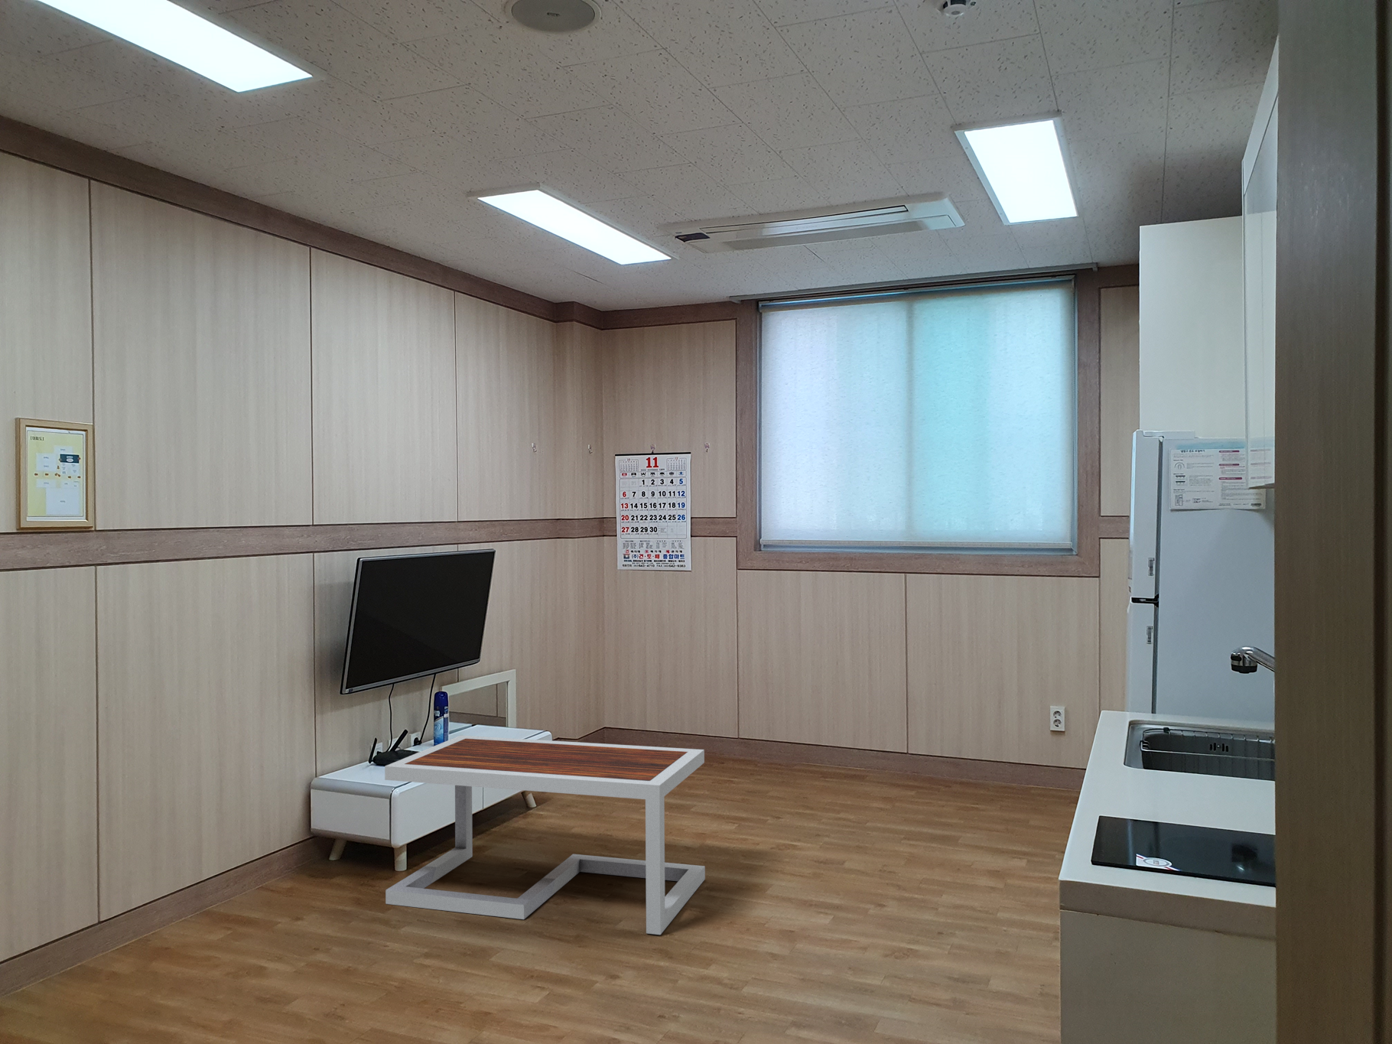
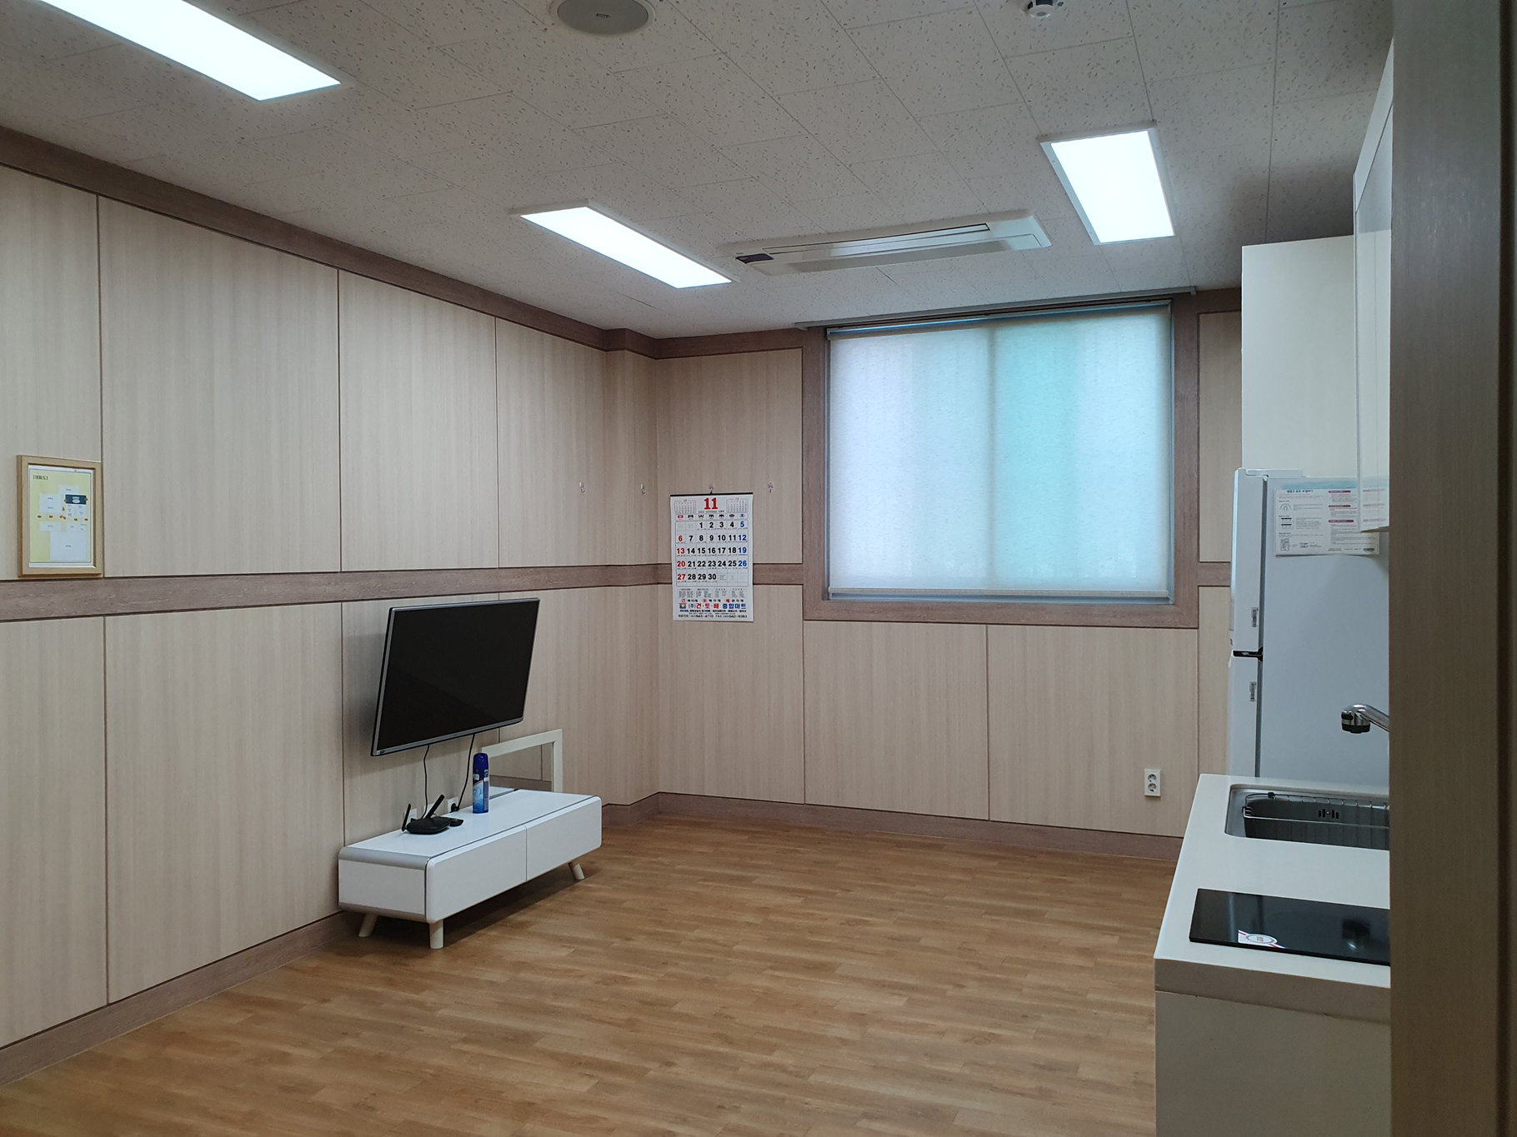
- coffee table [384,735,706,935]
